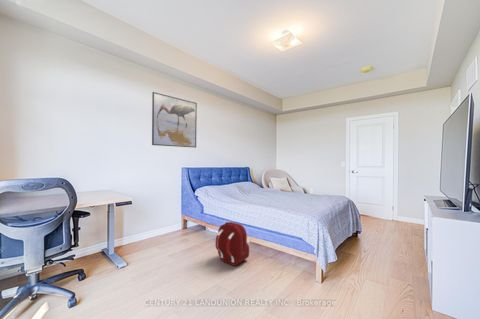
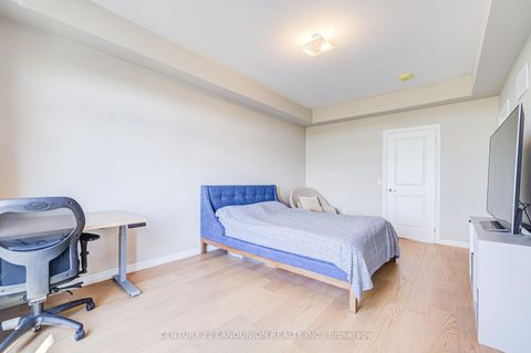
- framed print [151,91,198,149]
- backpack [214,221,250,267]
